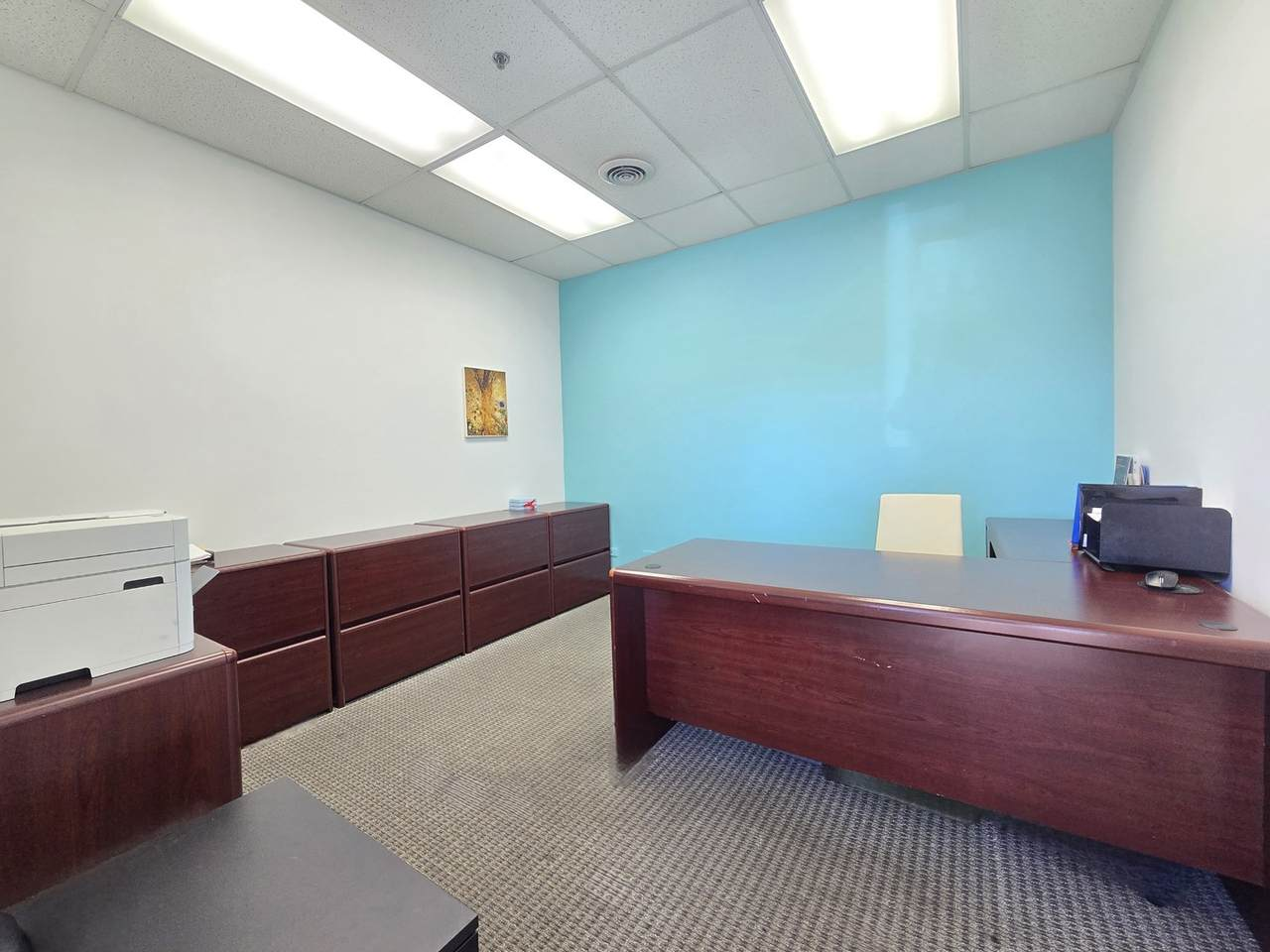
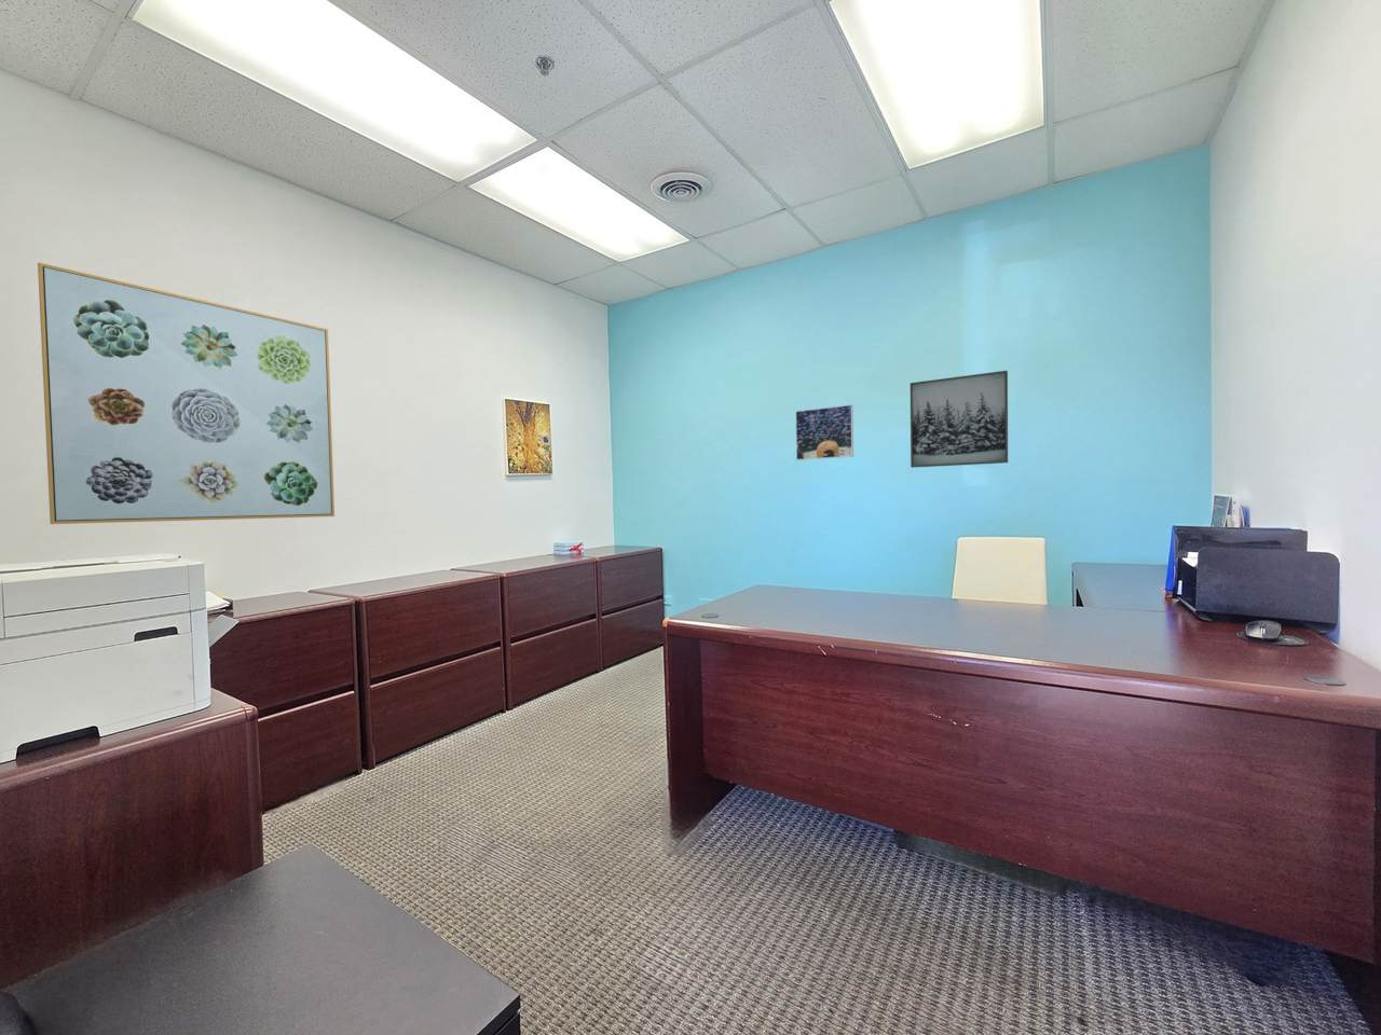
+ wall art [37,262,336,525]
+ wall art [909,370,1009,469]
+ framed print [795,403,855,461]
